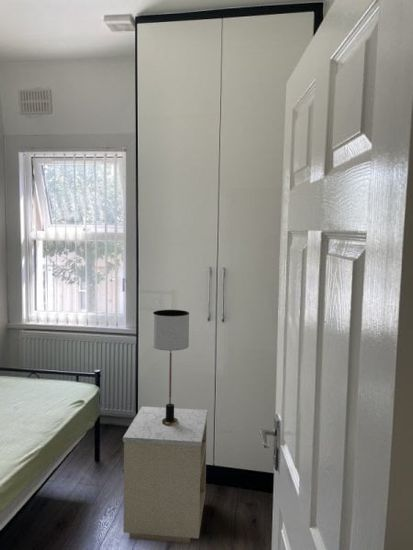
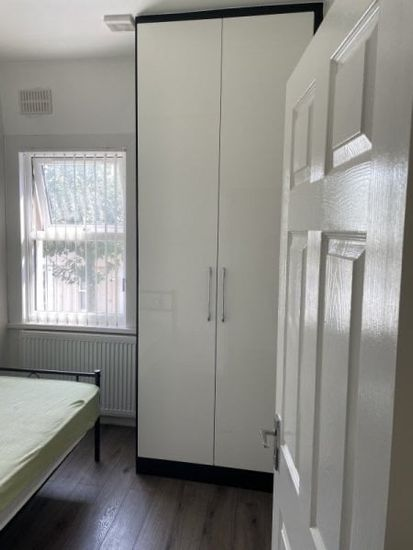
- table lamp [152,309,190,425]
- nightstand [122,406,209,544]
